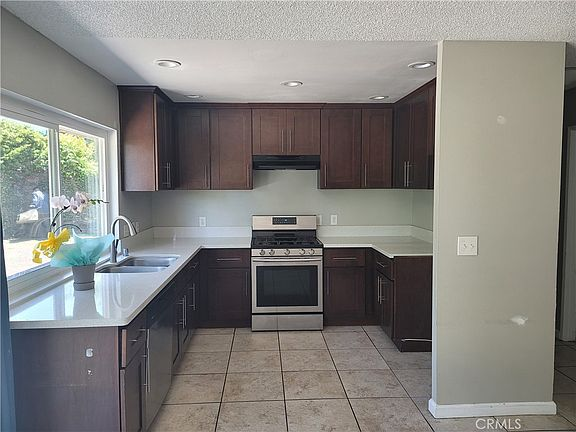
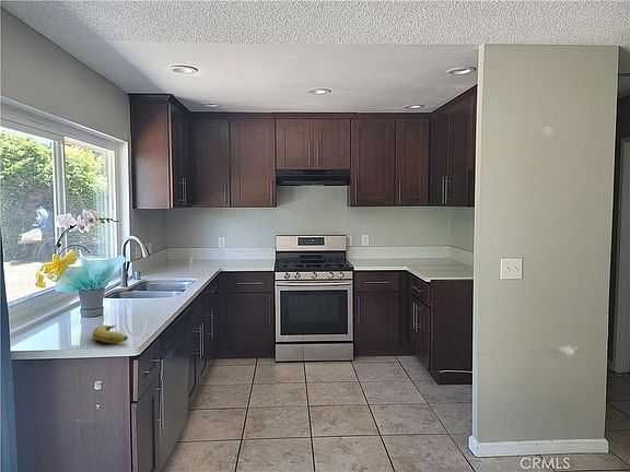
+ banana [91,324,129,344]
